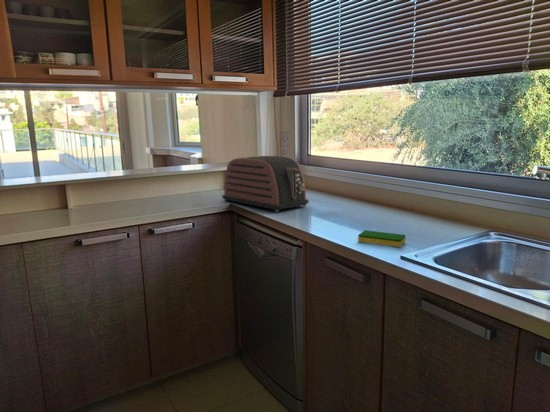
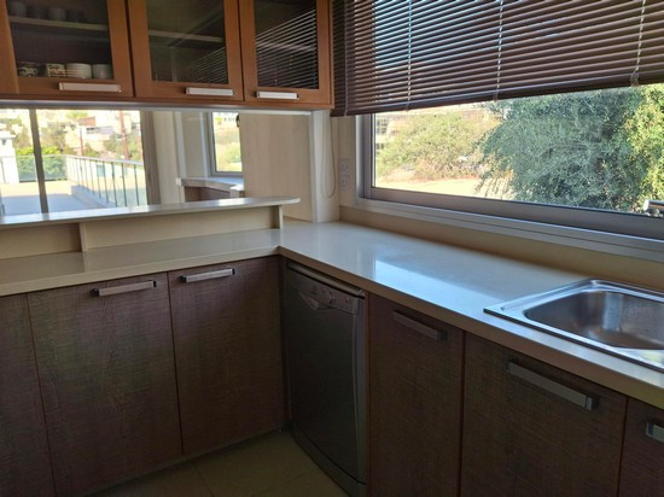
- dish sponge [357,229,407,248]
- toaster [221,155,310,213]
